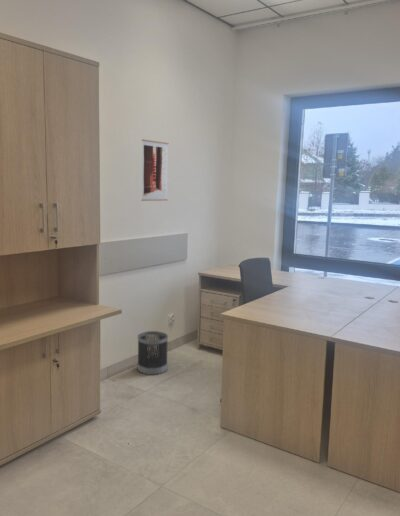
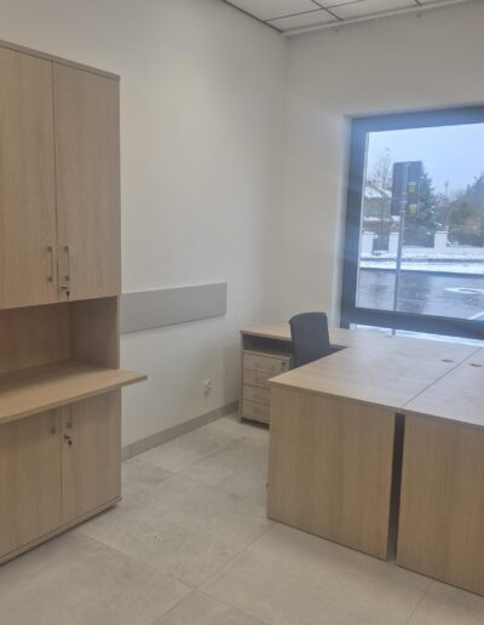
- wall art [141,139,169,202]
- wastebasket [137,330,169,376]
